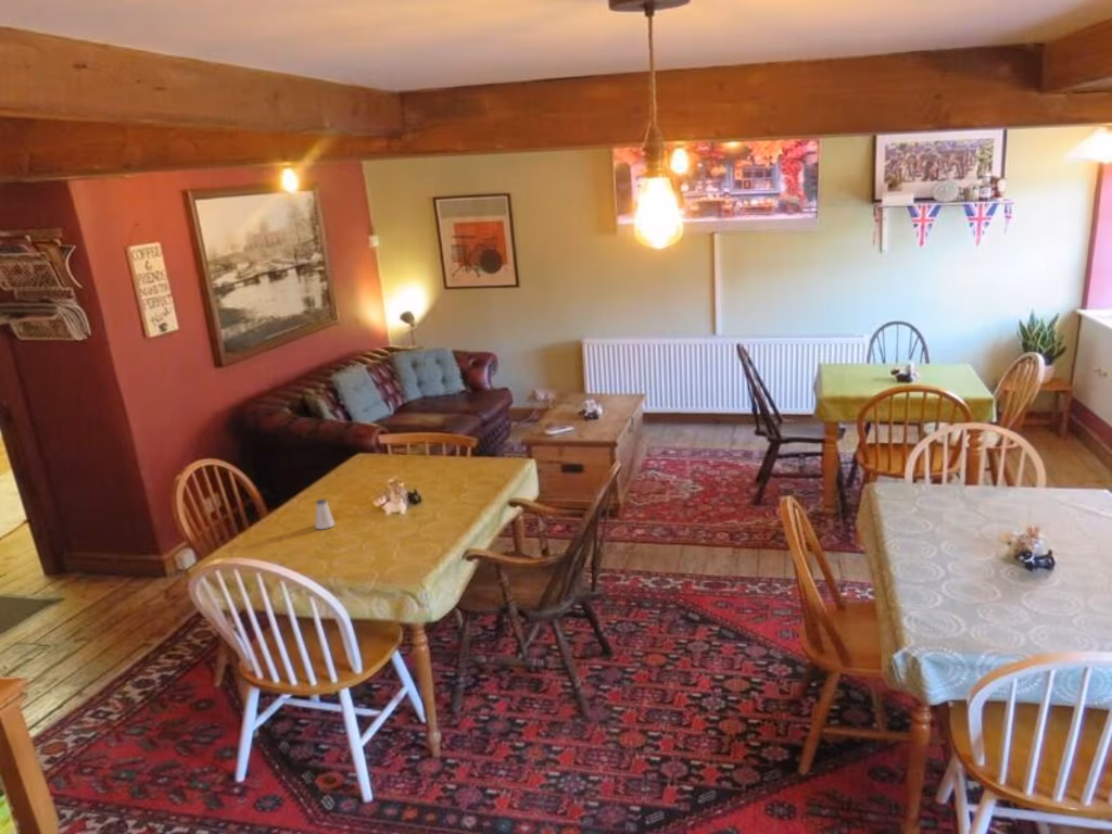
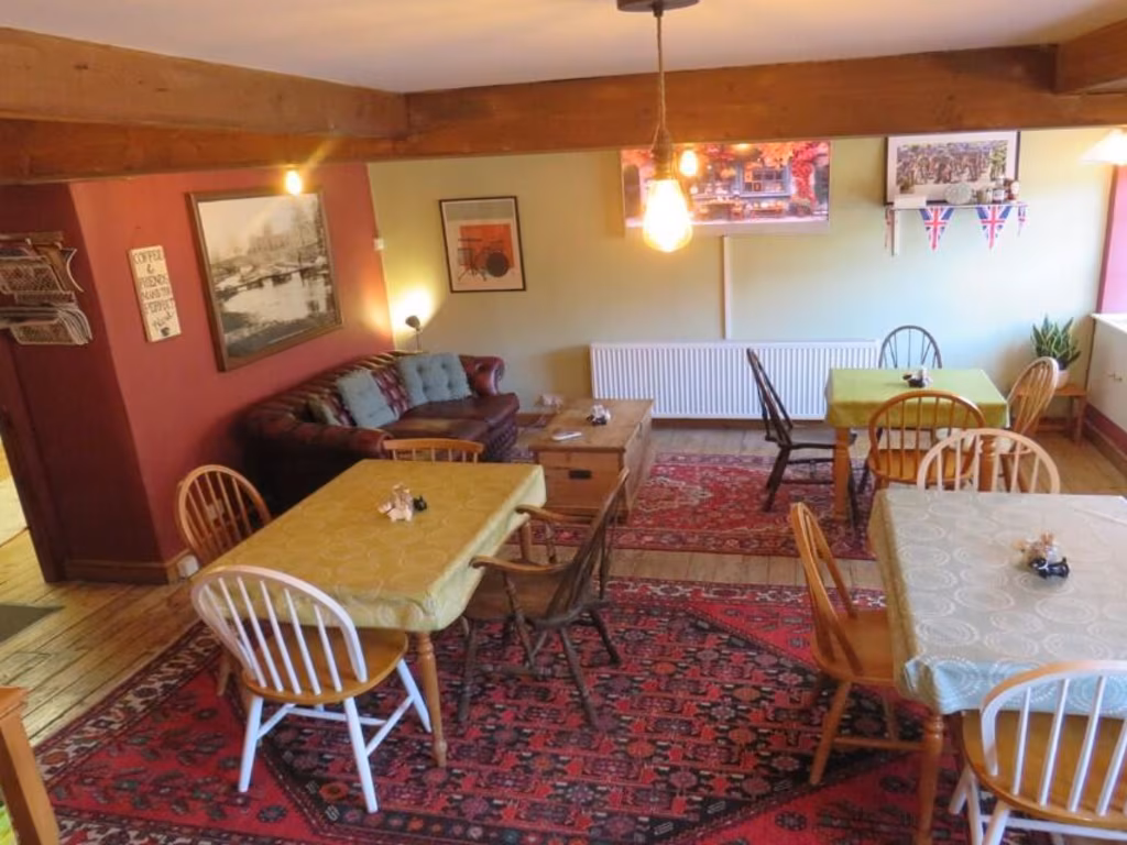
- saltshaker [314,498,336,530]
